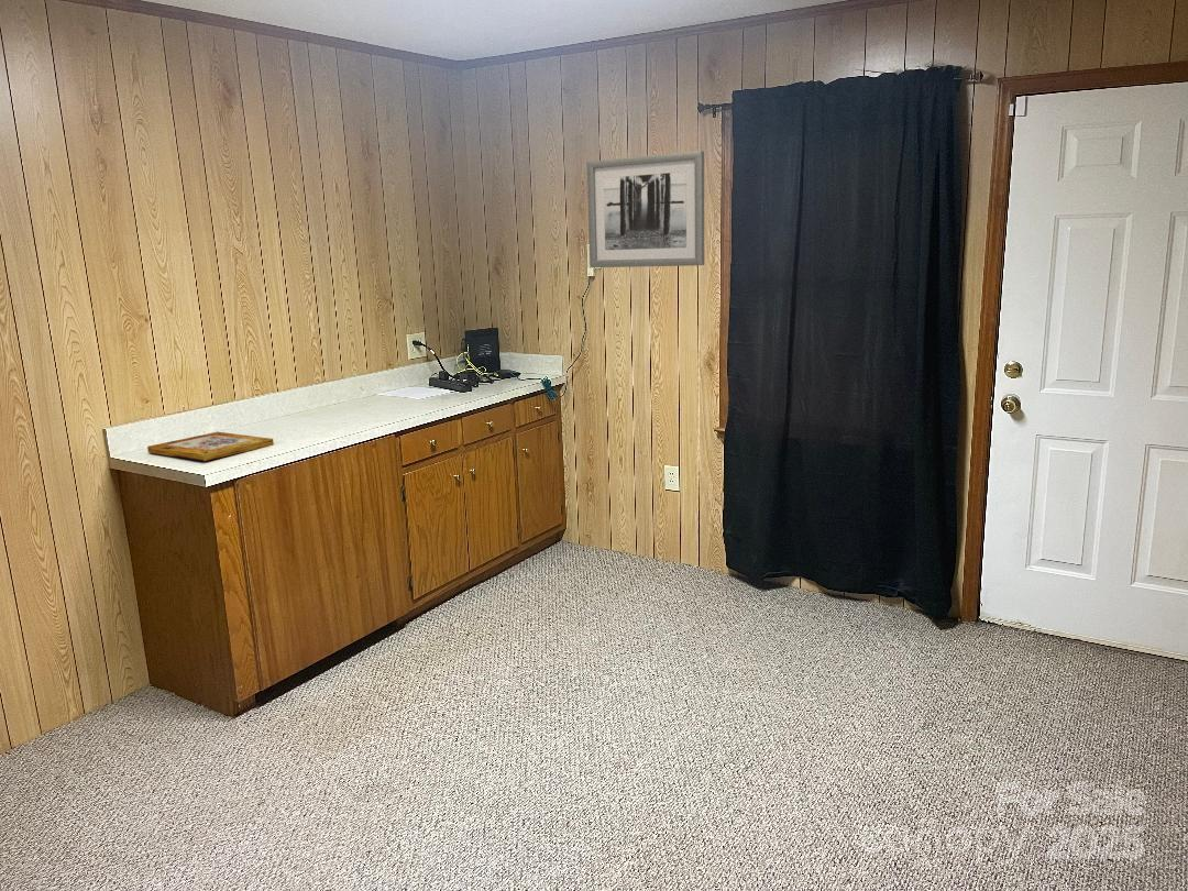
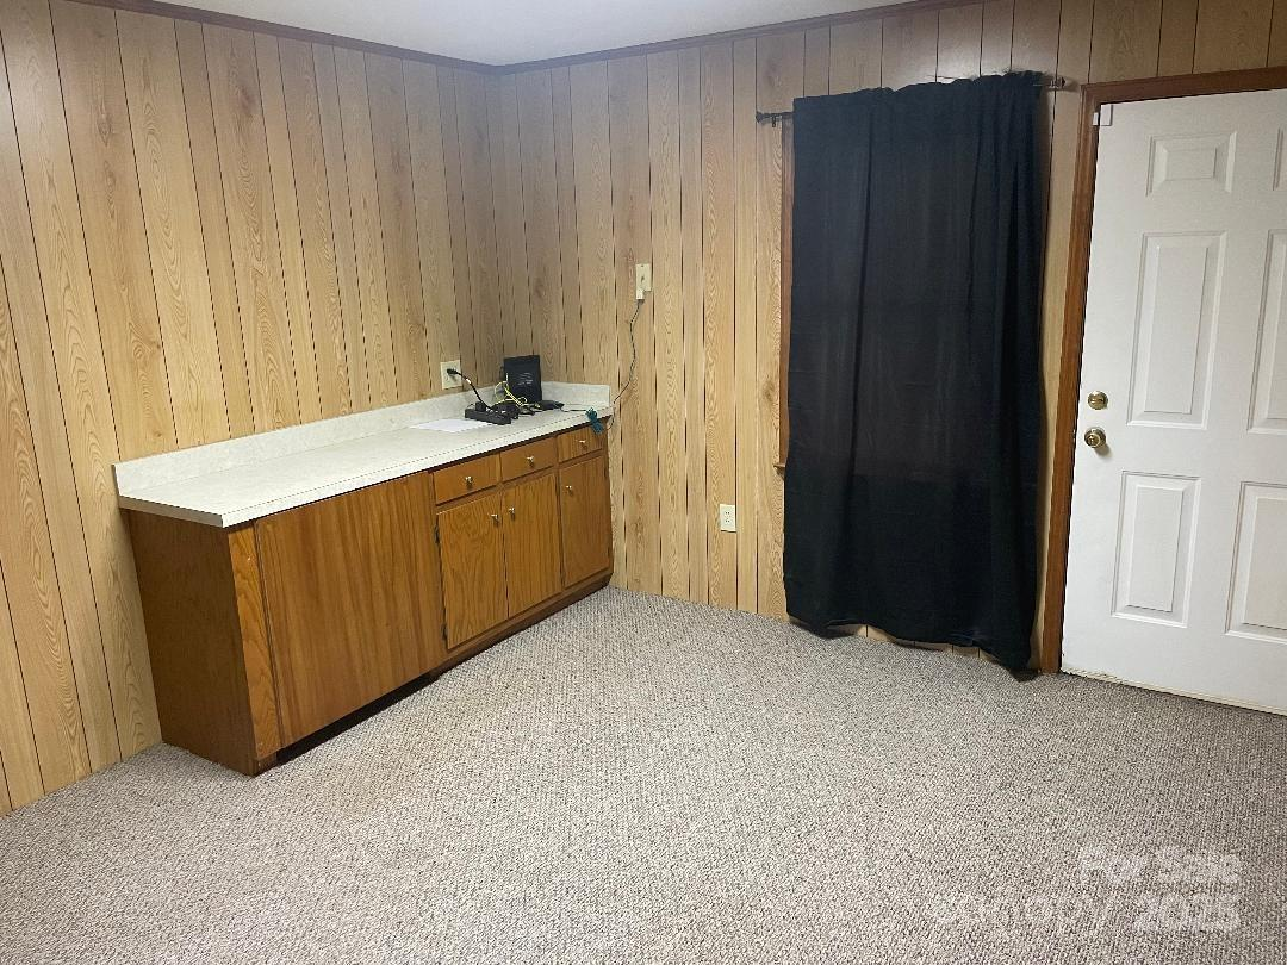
- picture frame [146,431,275,462]
- wall art [586,150,705,268]
